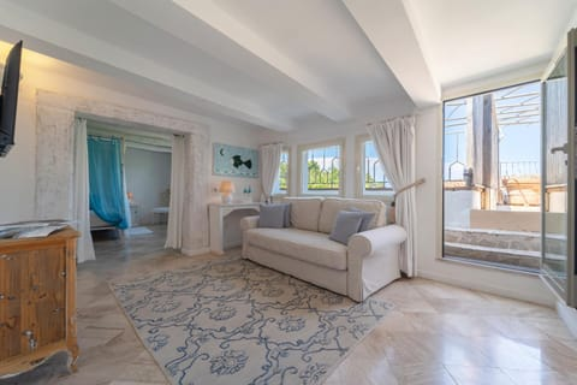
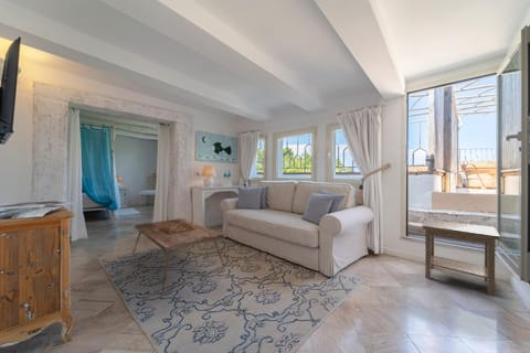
+ coffee table [131,217,225,289]
+ side table [421,218,501,297]
